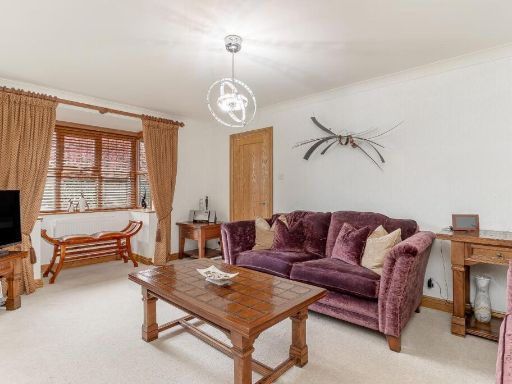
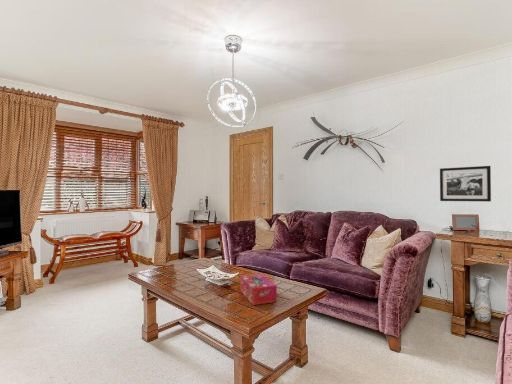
+ picture frame [439,165,492,203]
+ tissue box [239,273,278,306]
